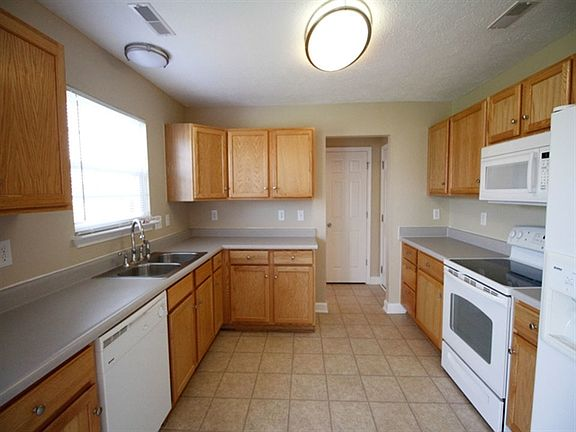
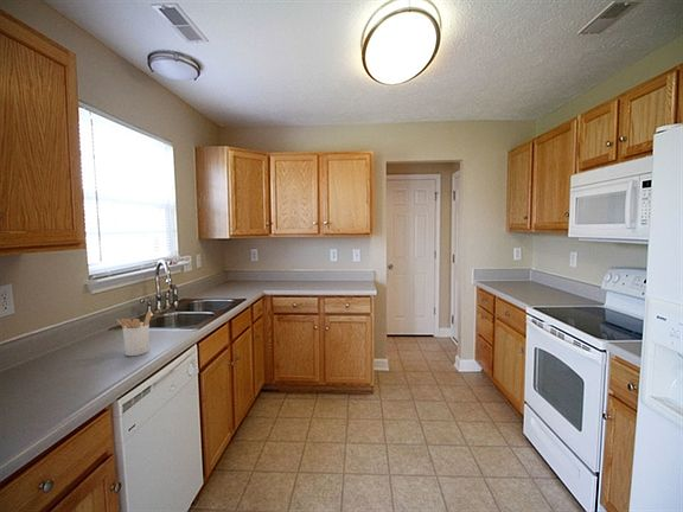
+ utensil holder [116,311,153,357]
